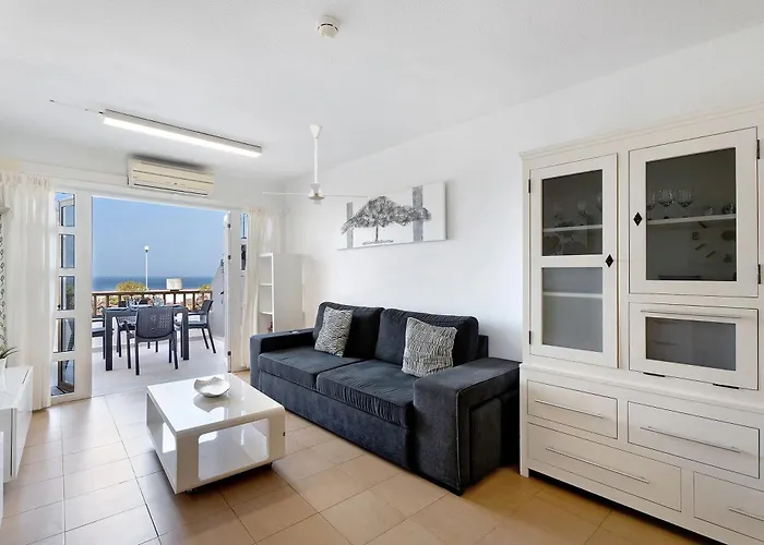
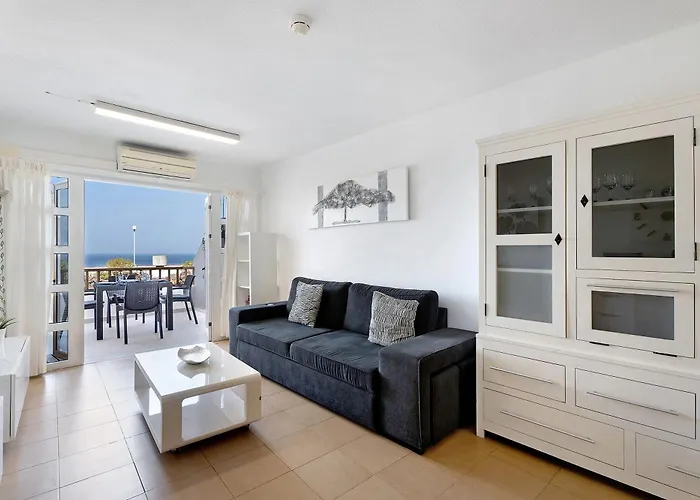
- ceiling fan [262,123,369,205]
